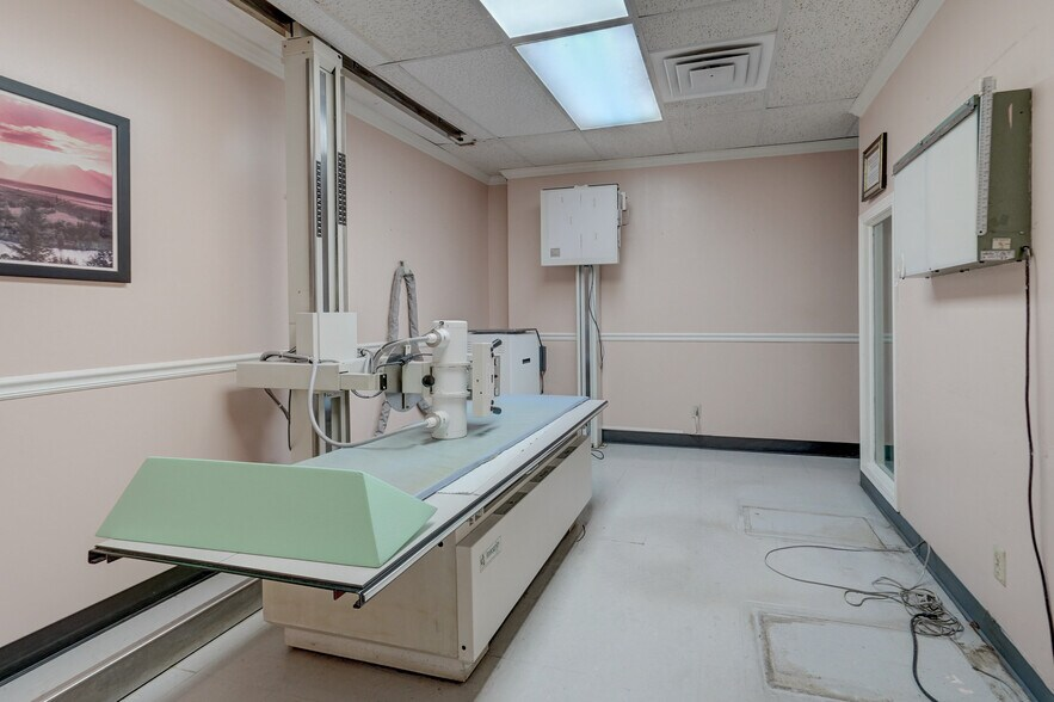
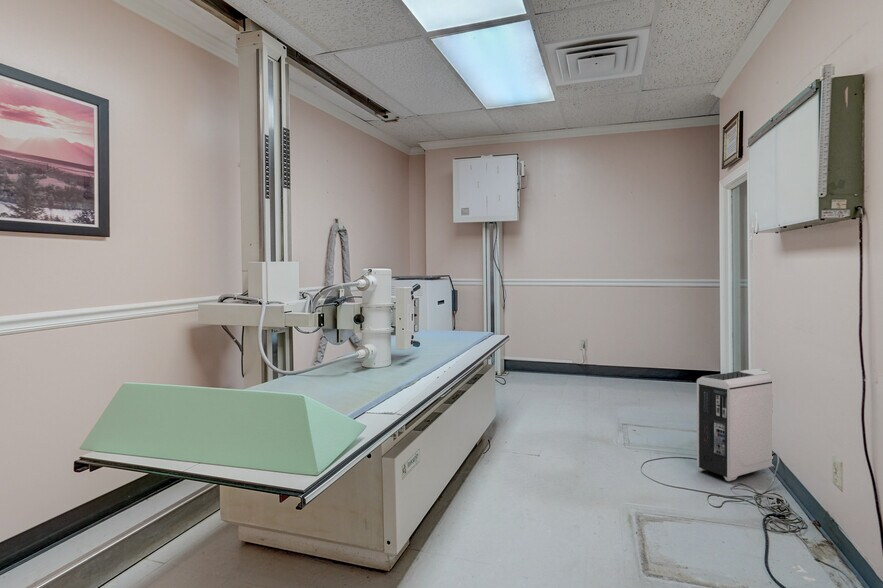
+ air purifier [696,367,776,482]
